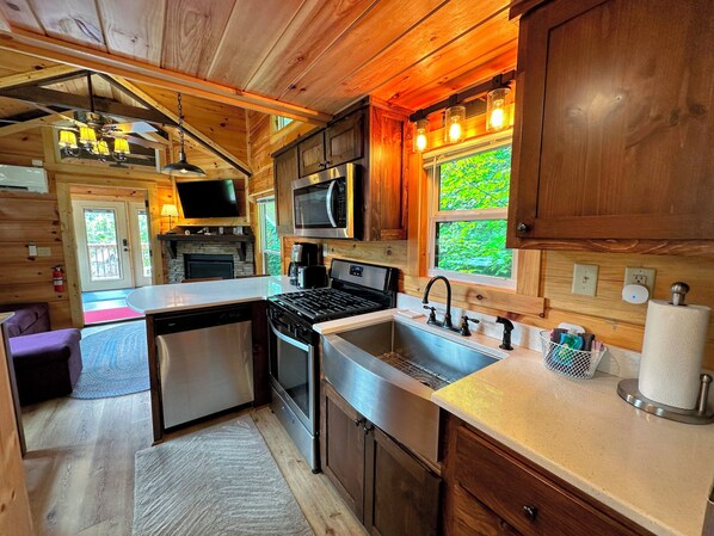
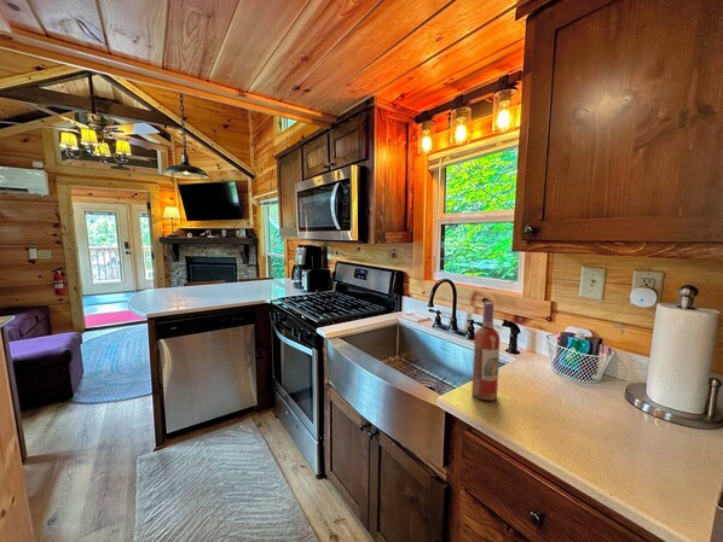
+ wine bottle [470,301,501,402]
